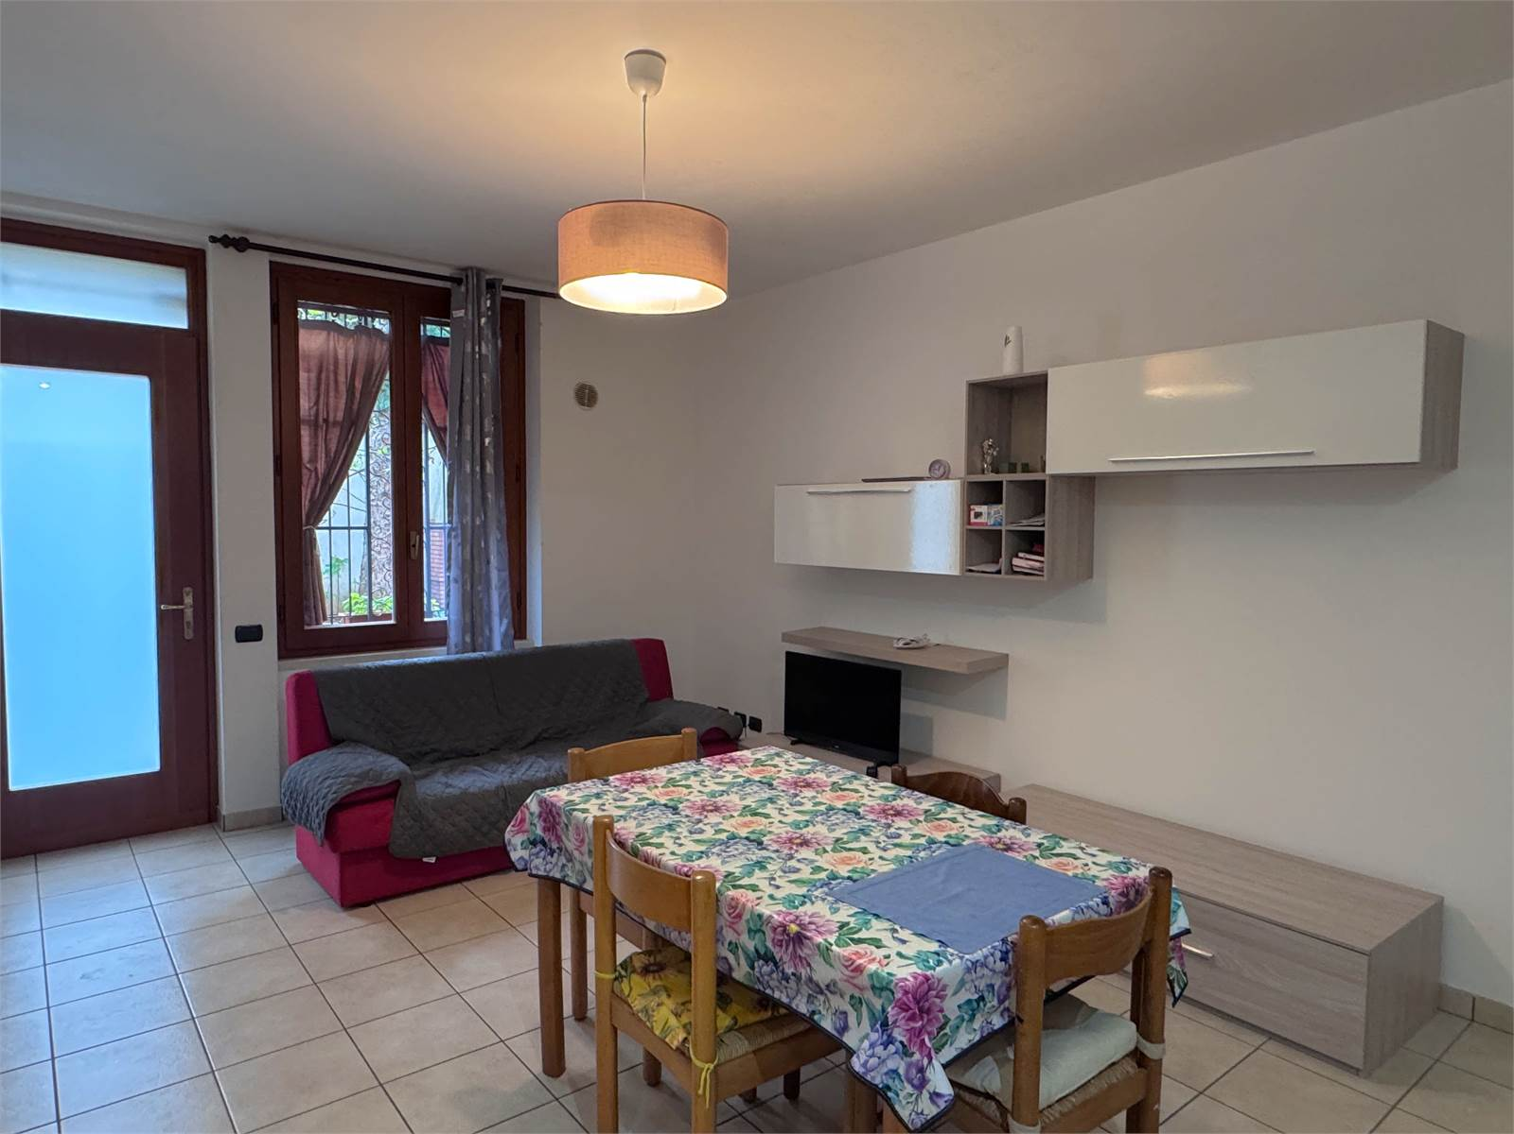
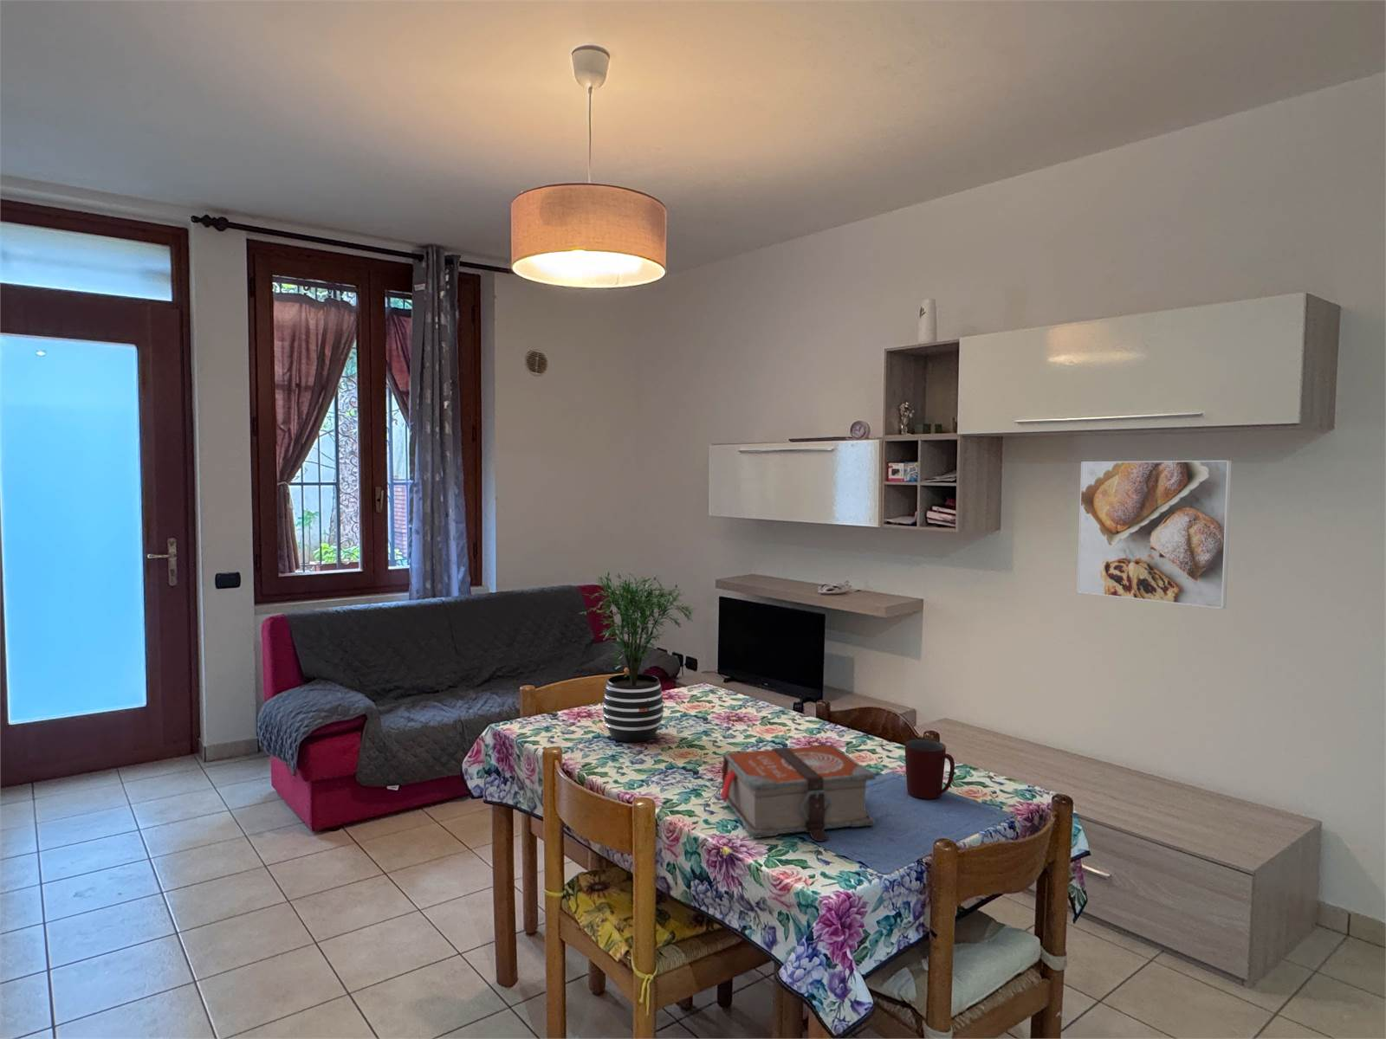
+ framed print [1076,459,1233,610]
+ bible [718,743,876,843]
+ mug [905,738,956,800]
+ potted plant [577,572,697,743]
